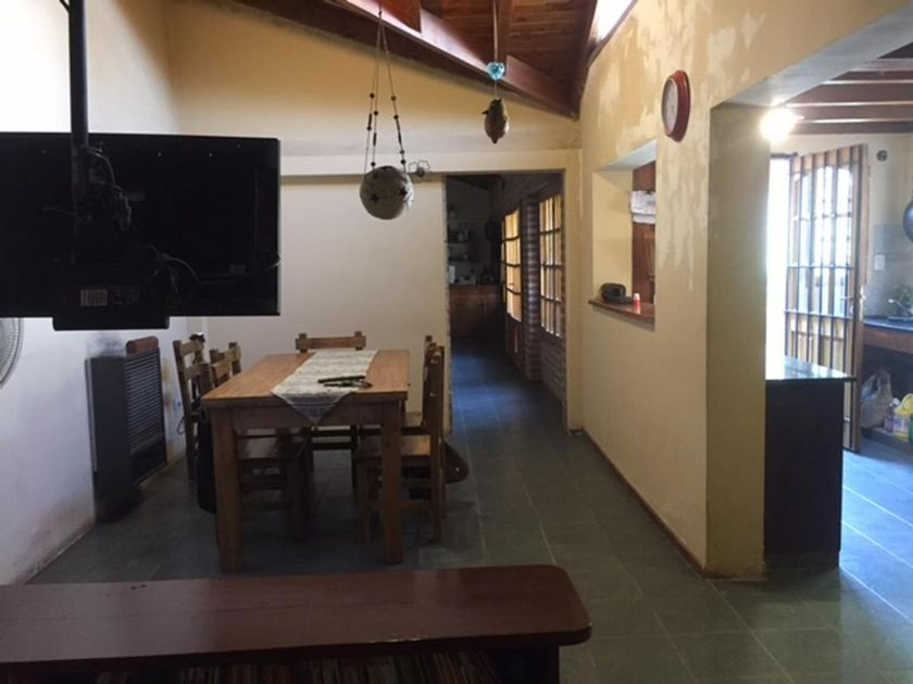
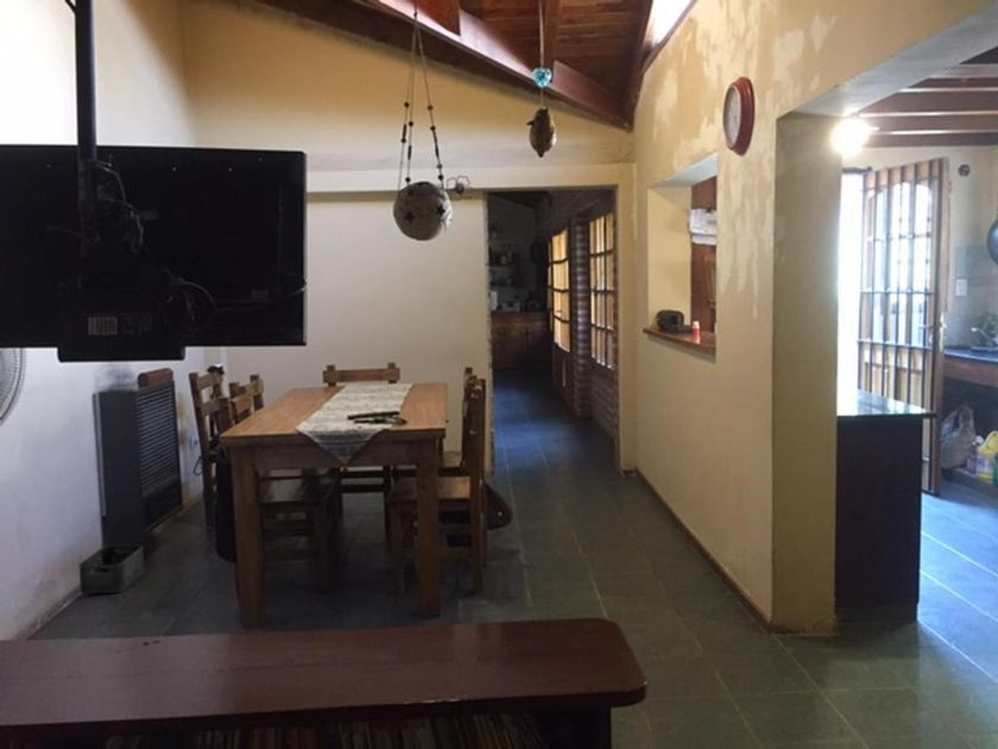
+ storage bin [77,543,146,594]
